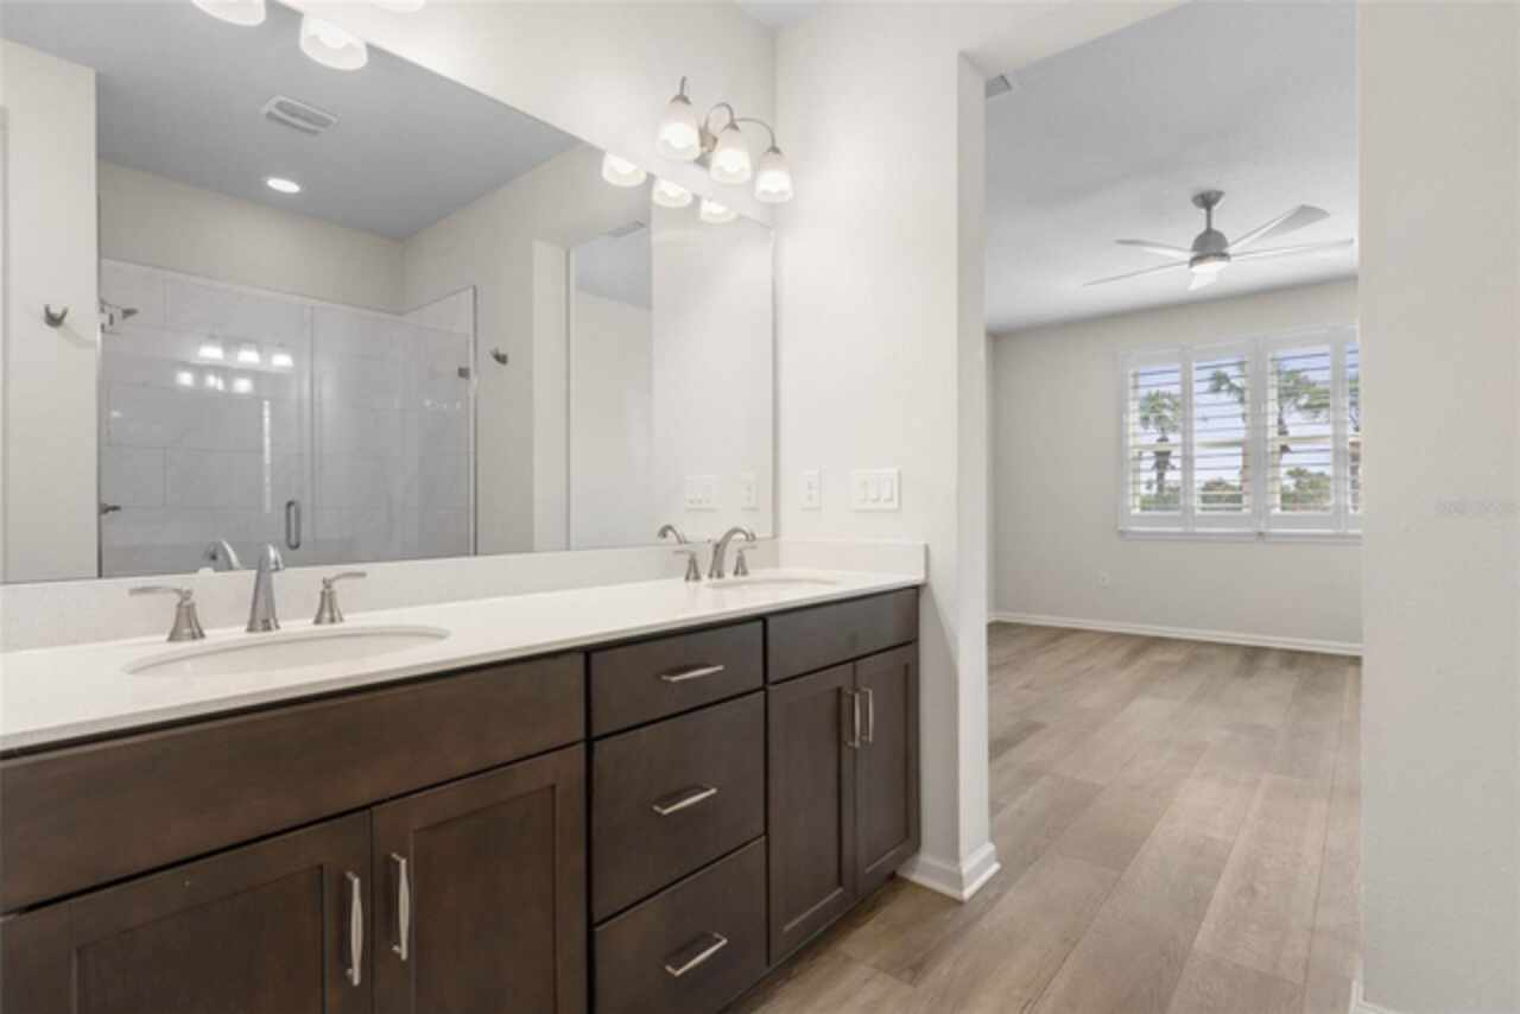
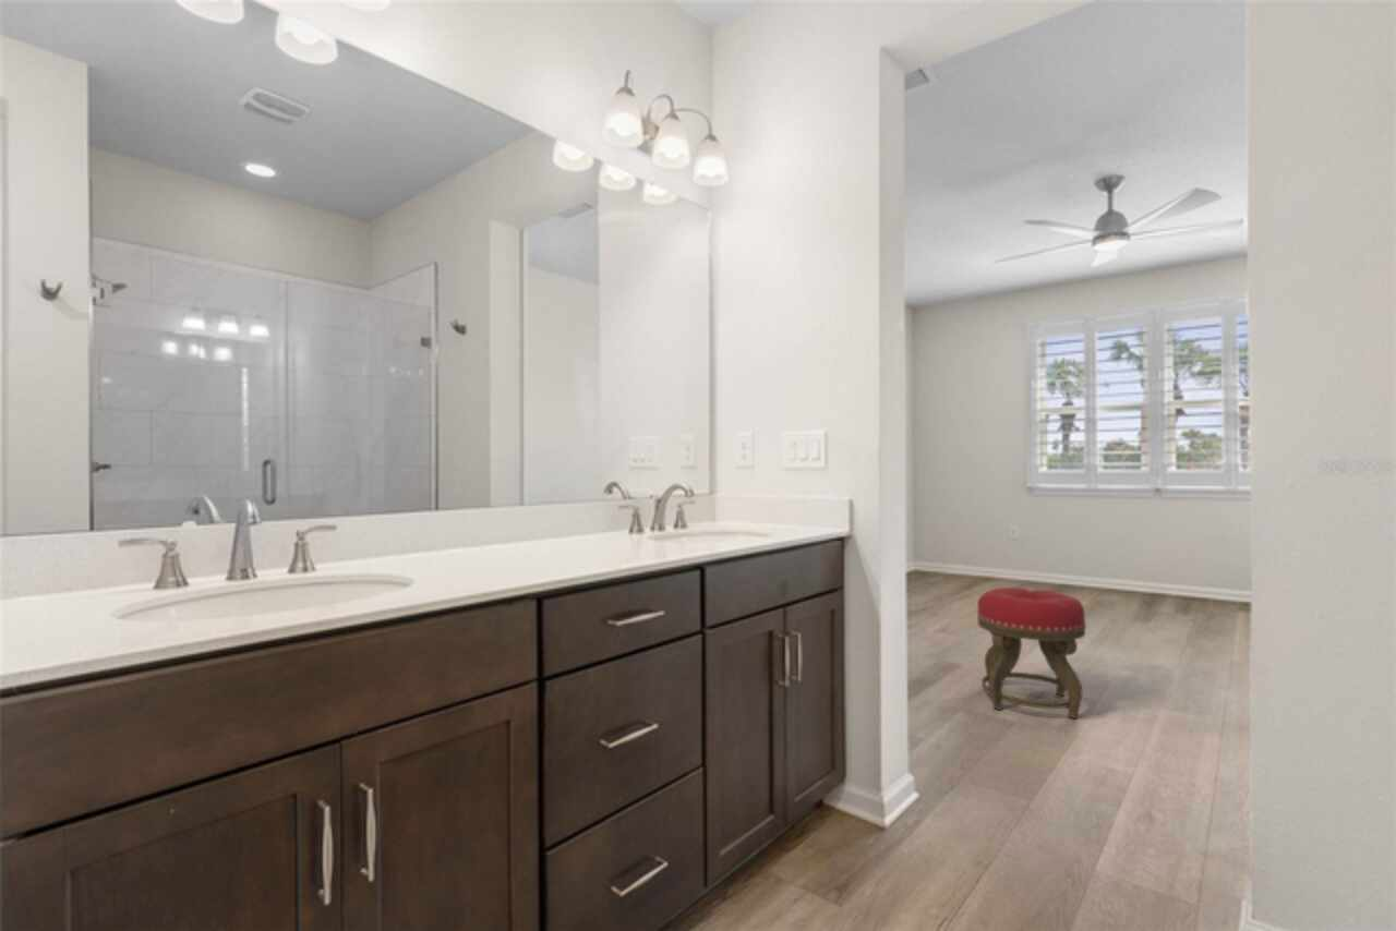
+ stool [976,587,1087,720]
